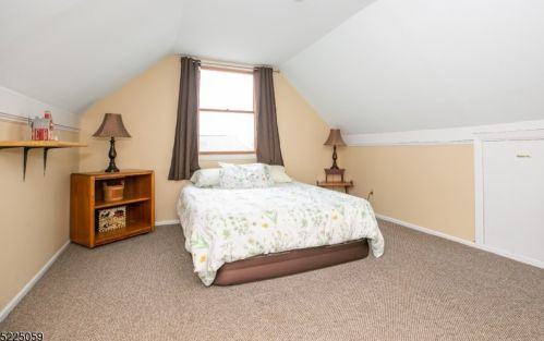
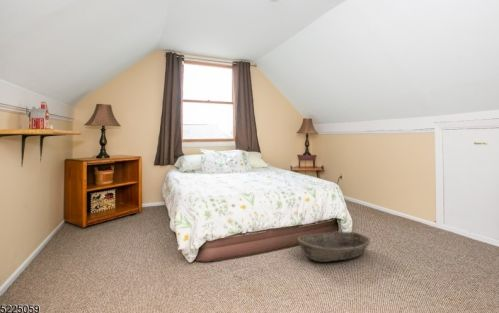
+ basket [297,230,371,263]
